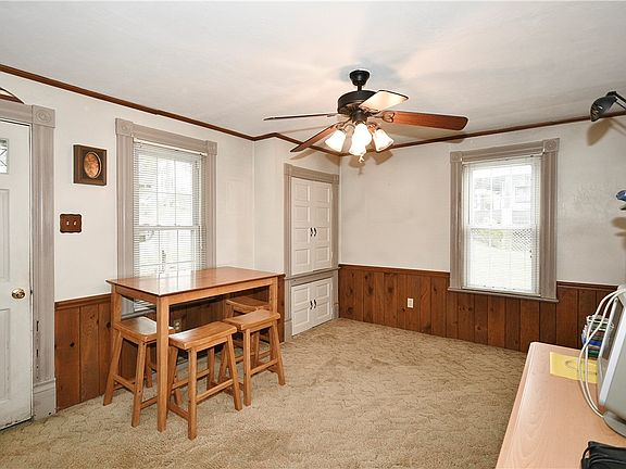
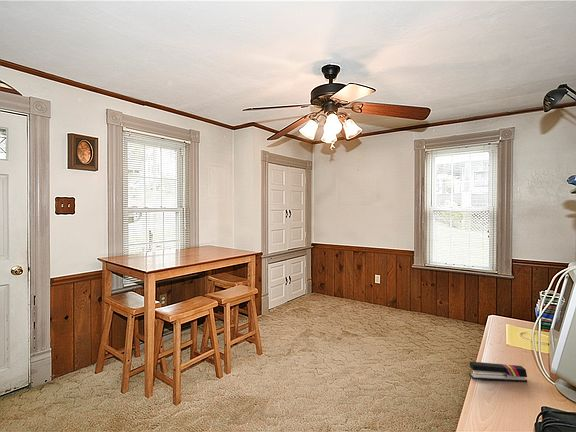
+ stapler [468,361,528,383]
